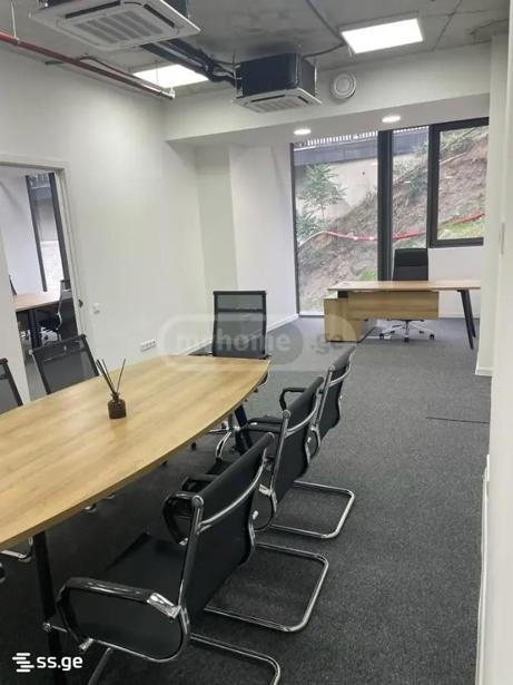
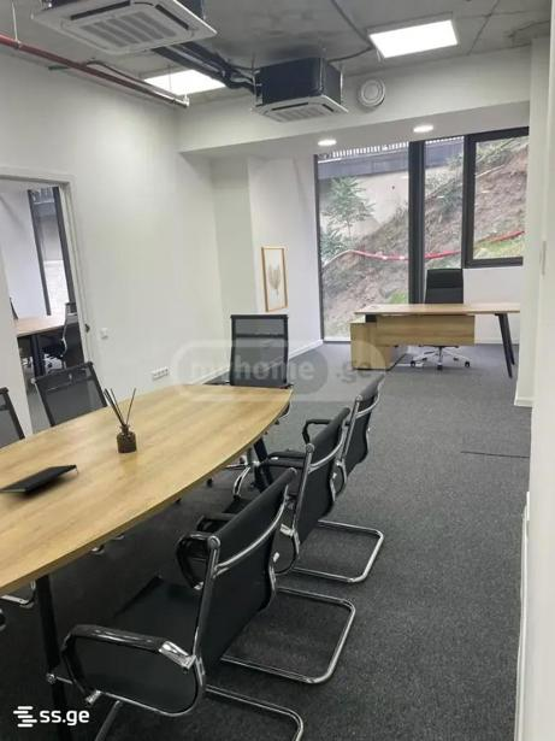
+ notepad [0,464,79,495]
+ wall art [260,246,289,313]
